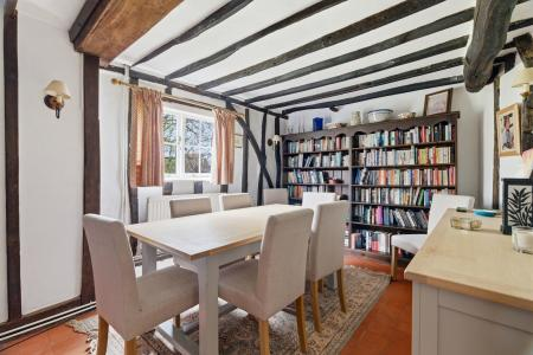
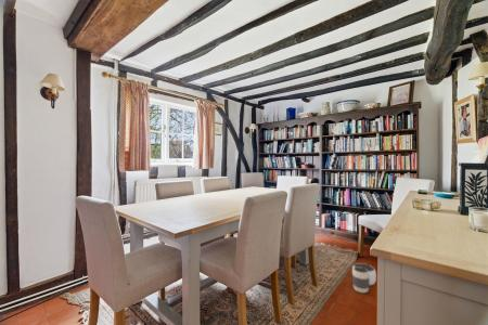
+ waste basket [351,262,377,294]
